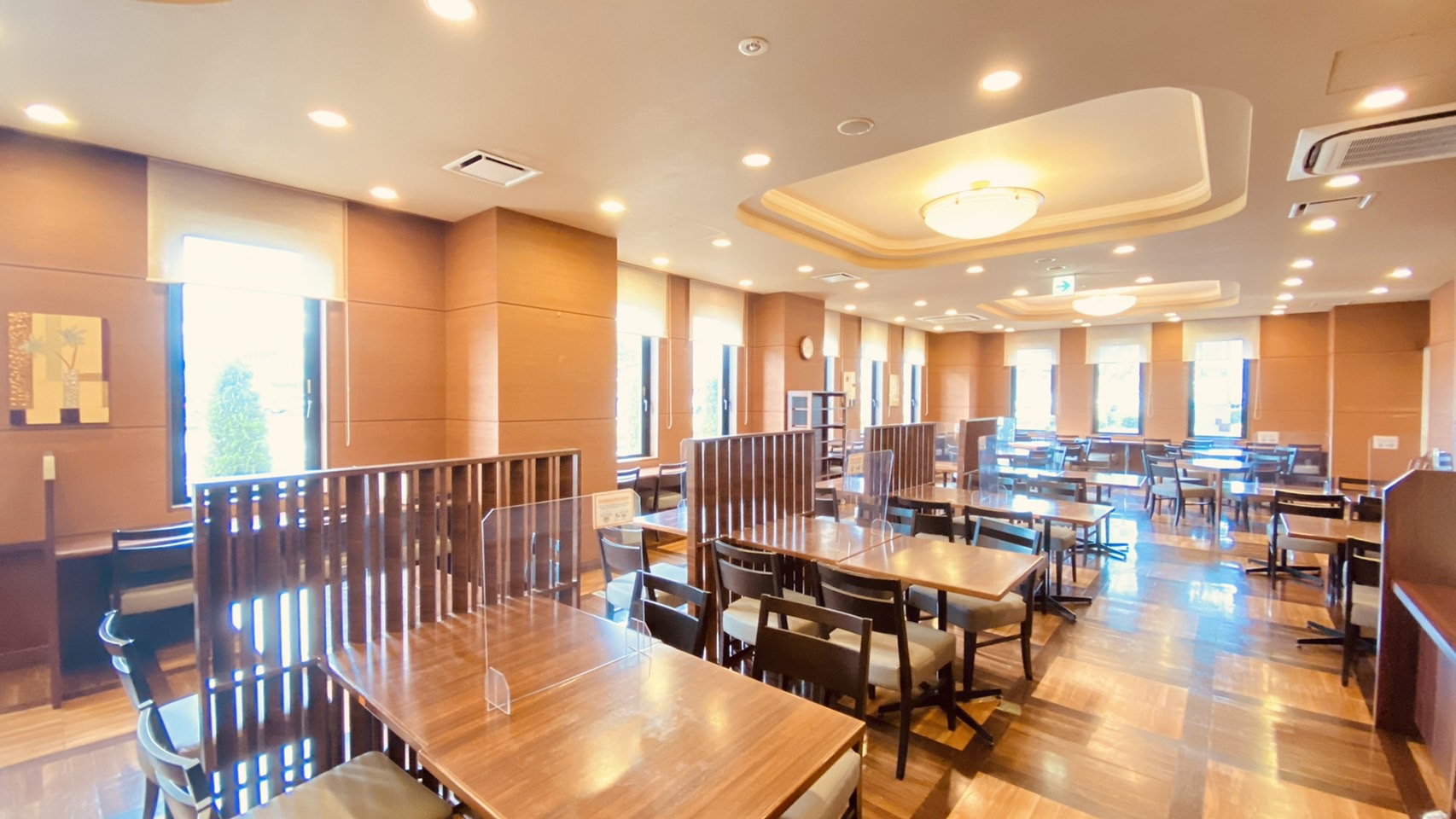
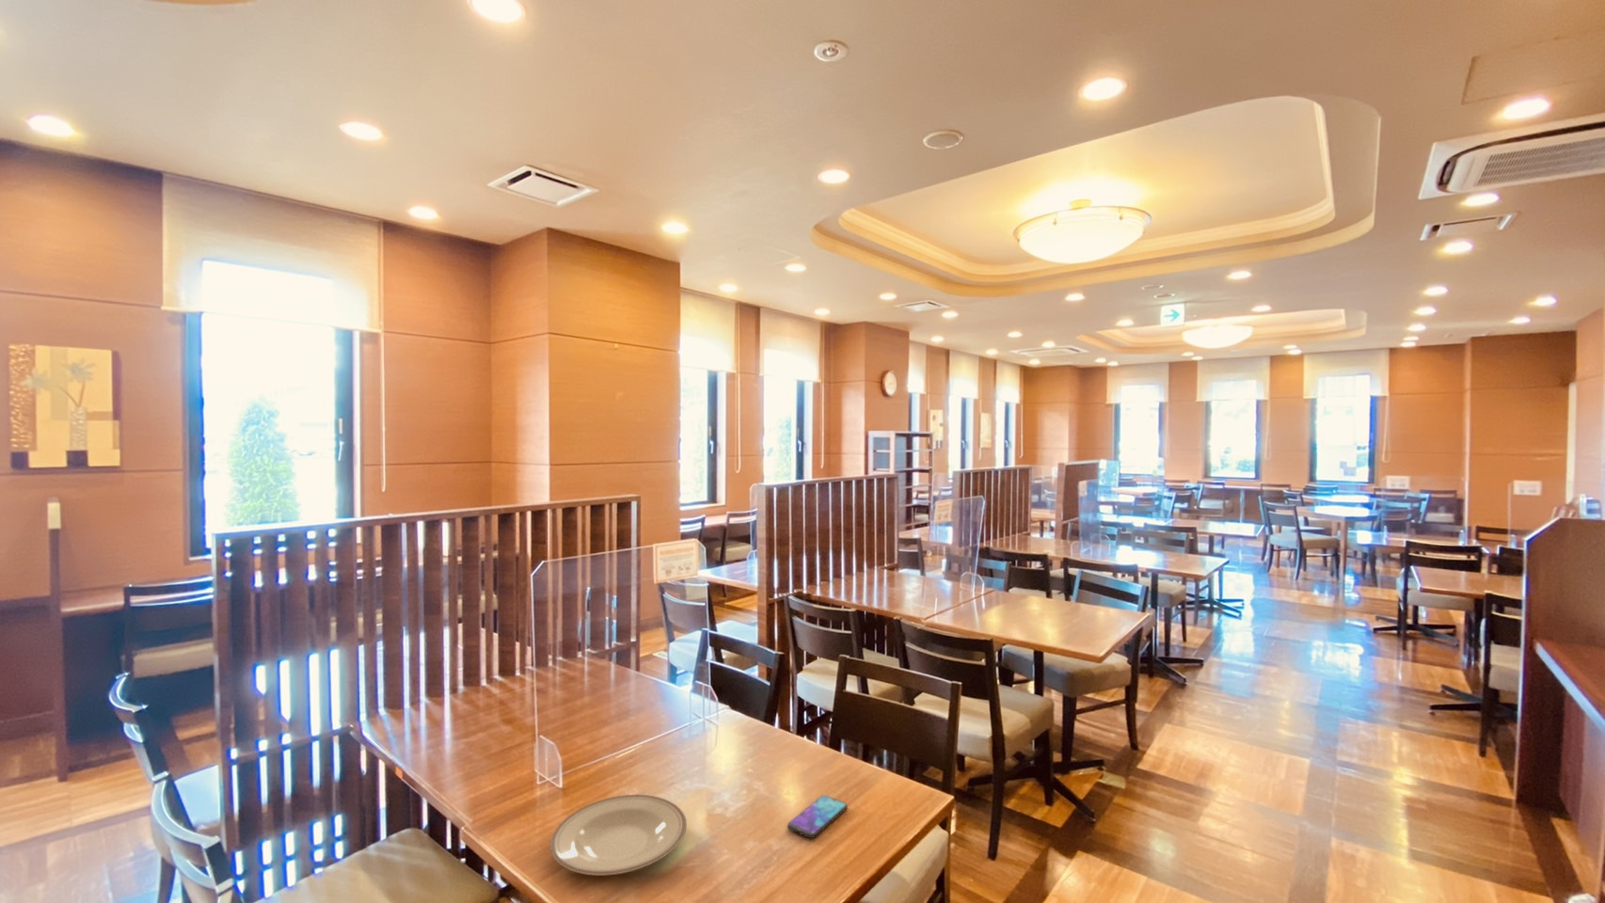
+ smartphone [786,795,849,839]
+ plate [549,794,688,877]
